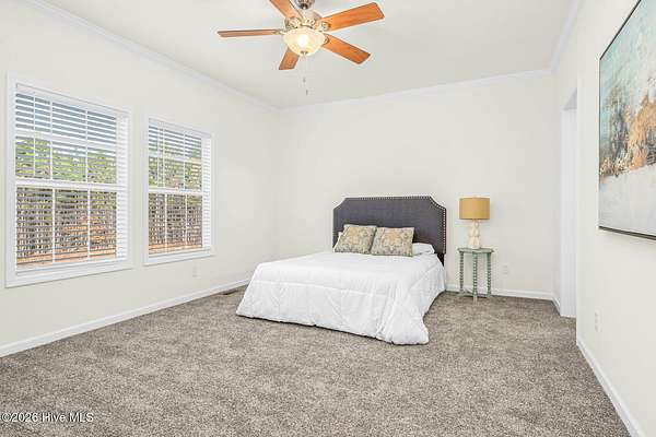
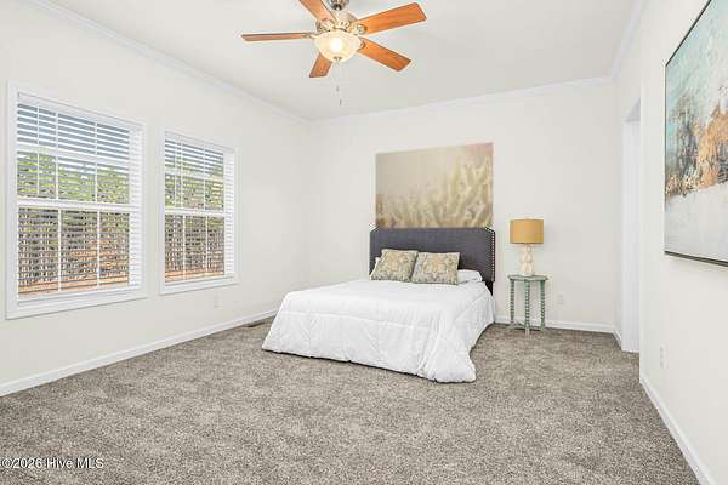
+ wall art [375,141,494,229]
